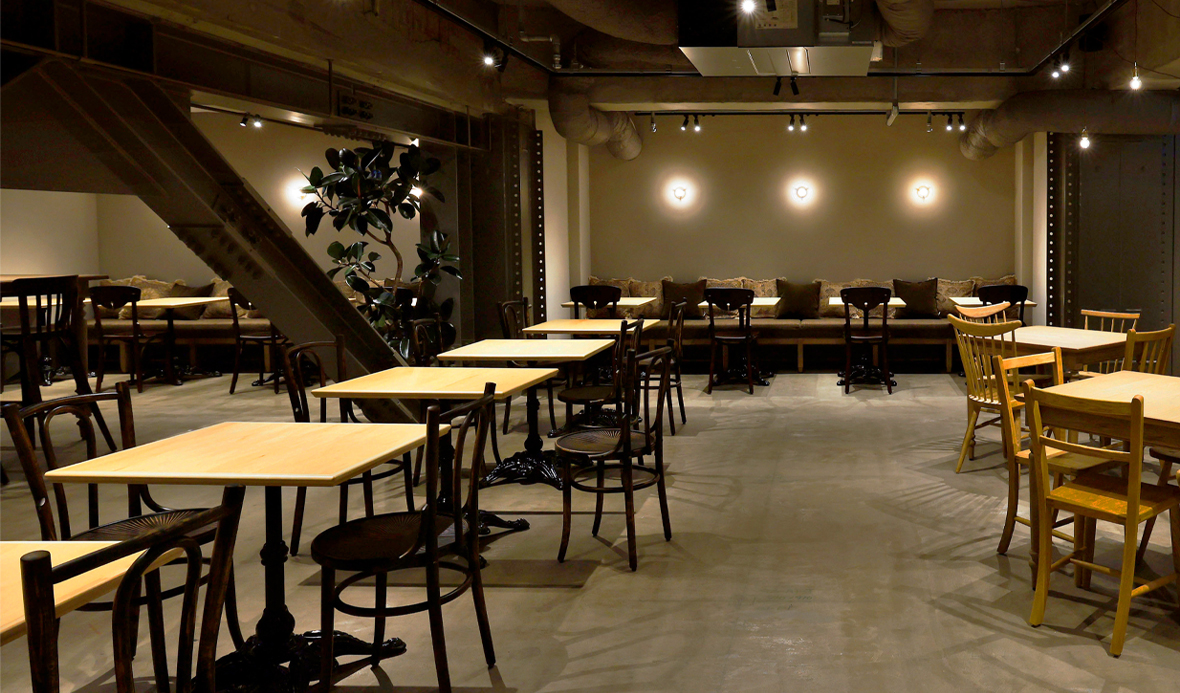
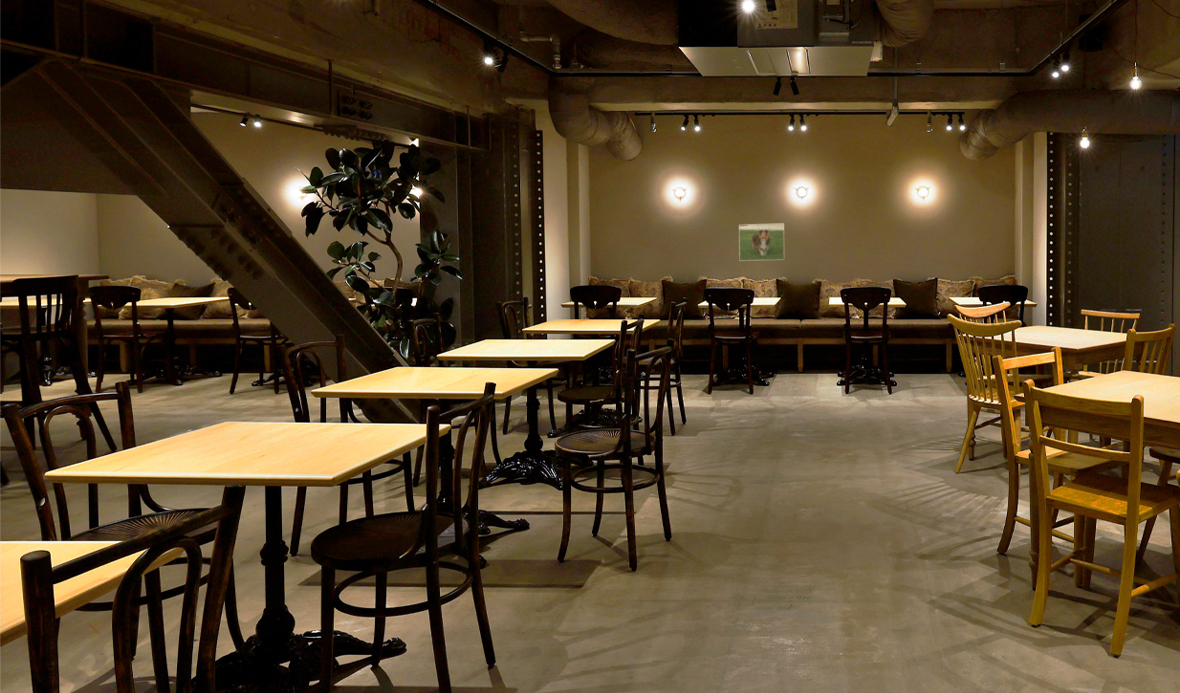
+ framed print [738,222,785,262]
